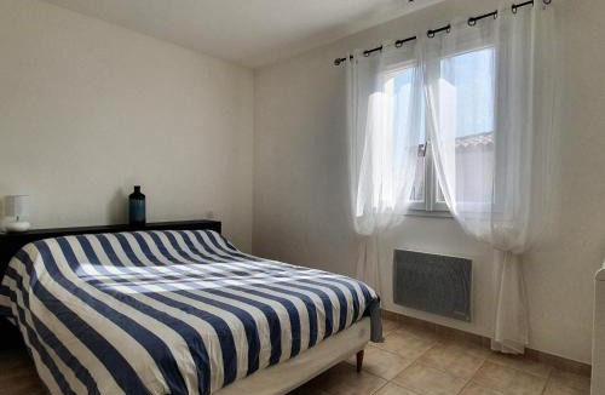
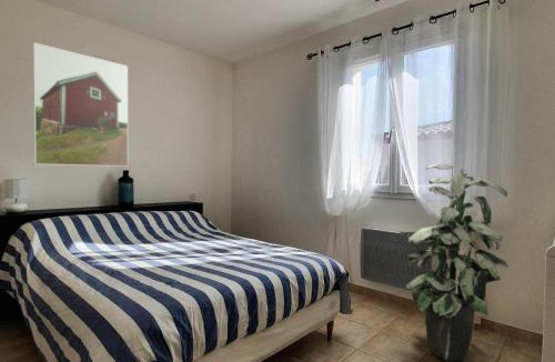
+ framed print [32,42,129,168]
+ indoor plant [397,163,509,362]
